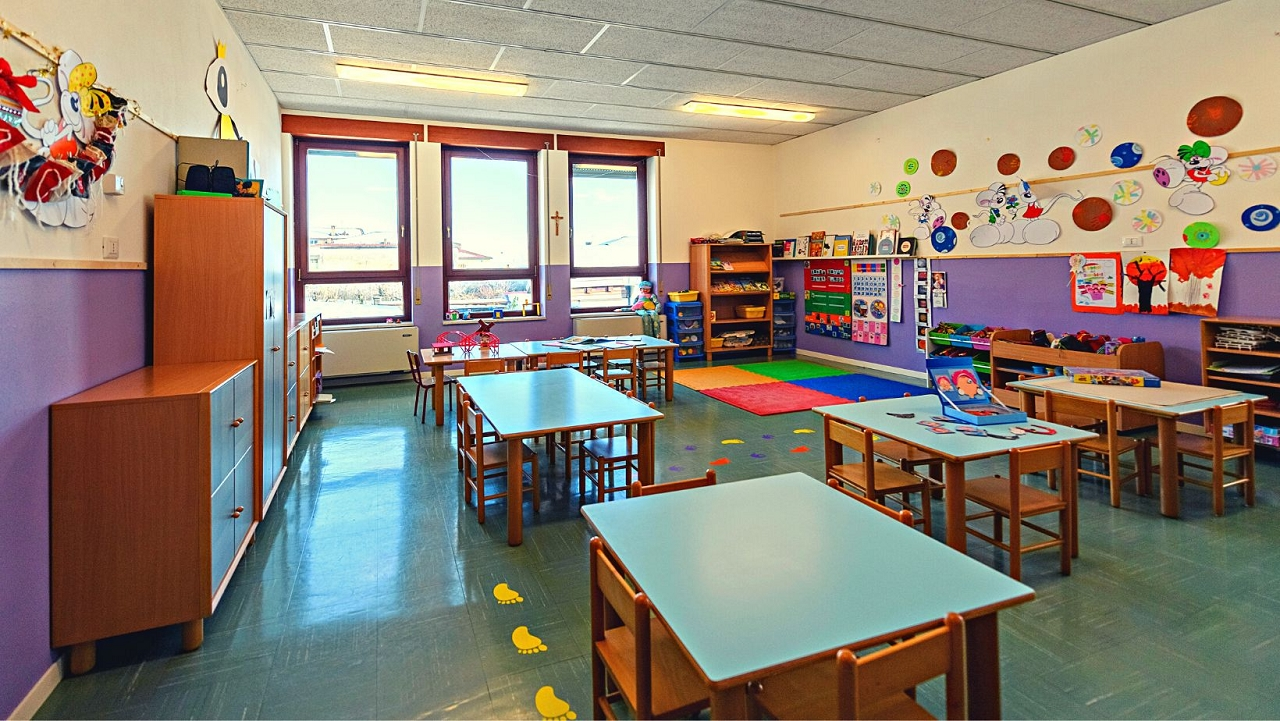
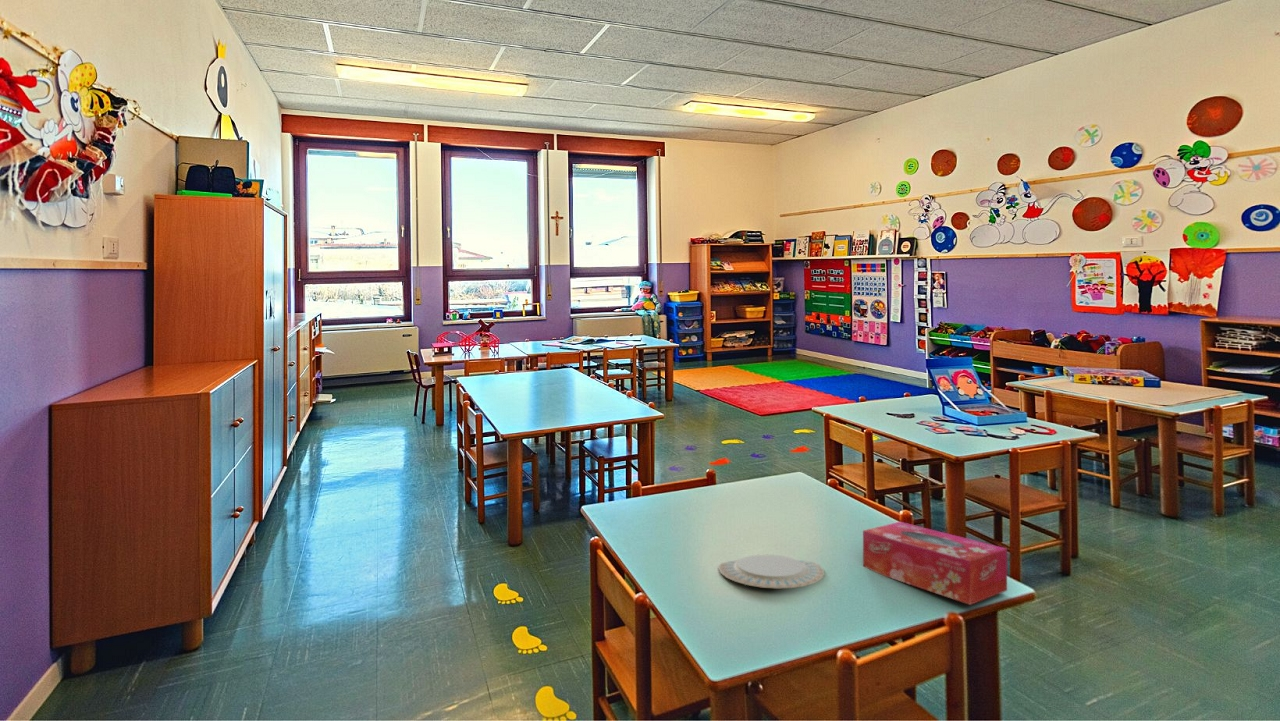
+ chinaware [717,554,826,590]
+ tissue box [862,521,1008,606]
